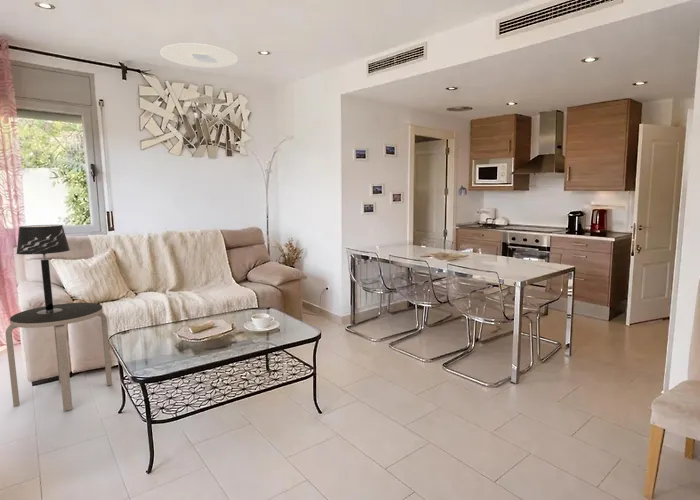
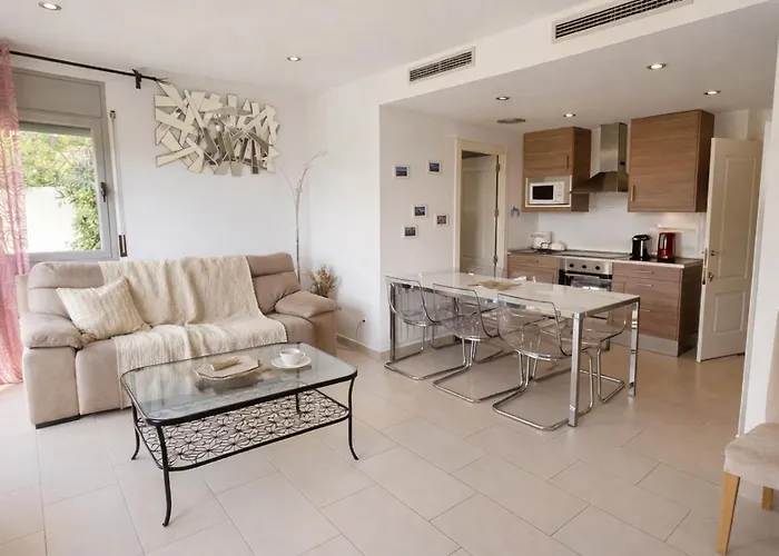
- table lamp [16,224,71,314]
- side table [4,302,113,412]
- ceiling light [159,42,239,69]
